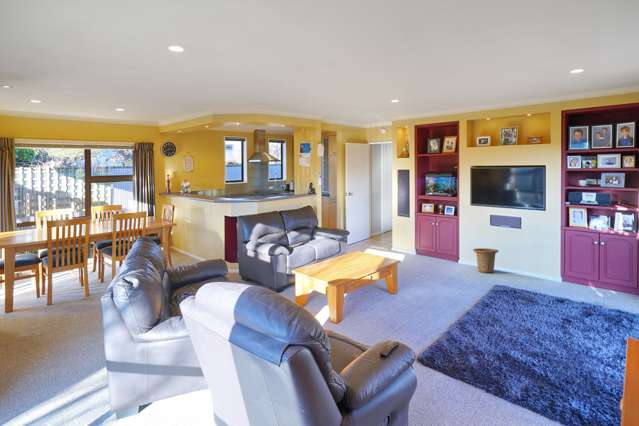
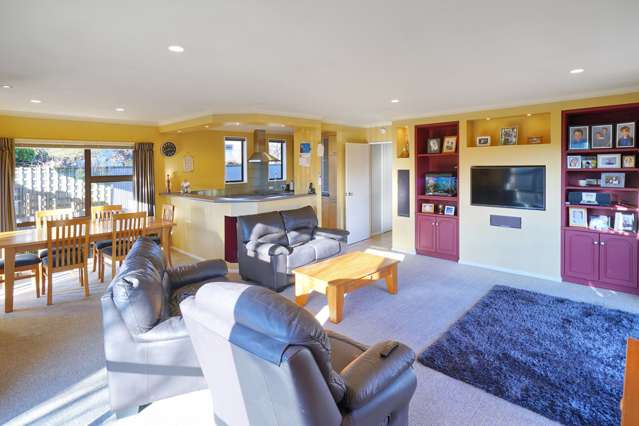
- basket [472,247,499,274]
